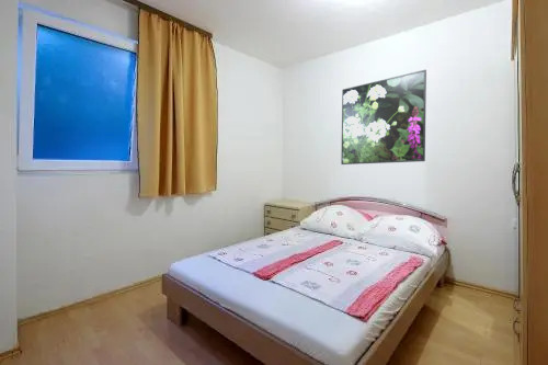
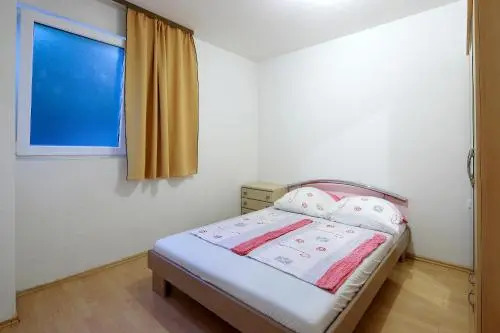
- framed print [340,69,427,166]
